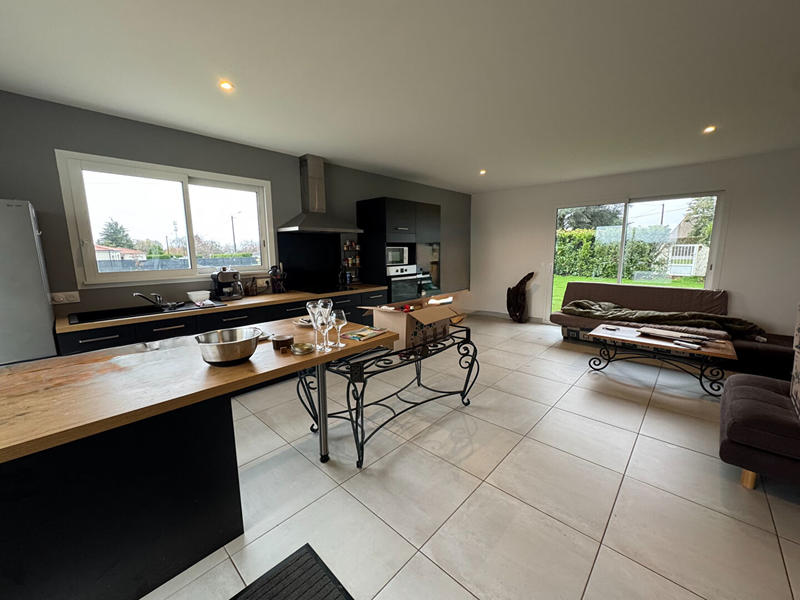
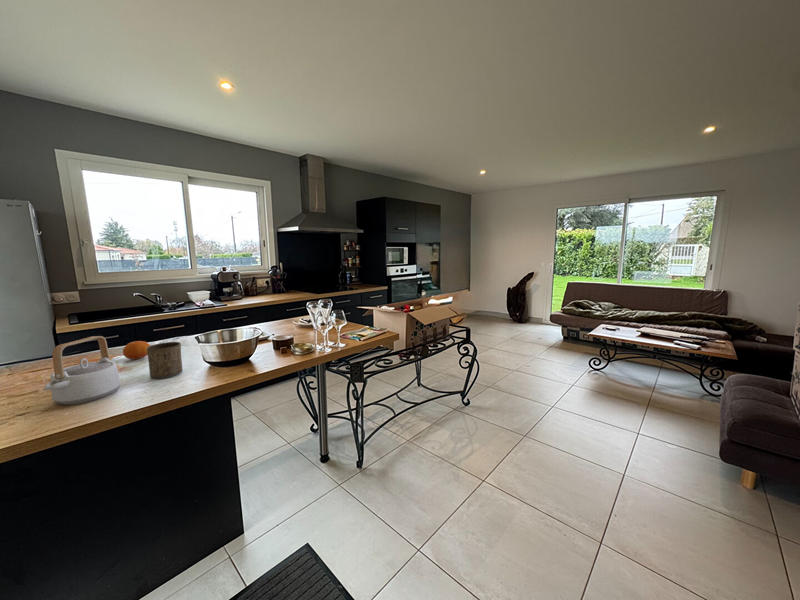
+ cup [147,341,183,380]
+ fruit [122,340,151,360]
+ teapot [44,335,121,406]
